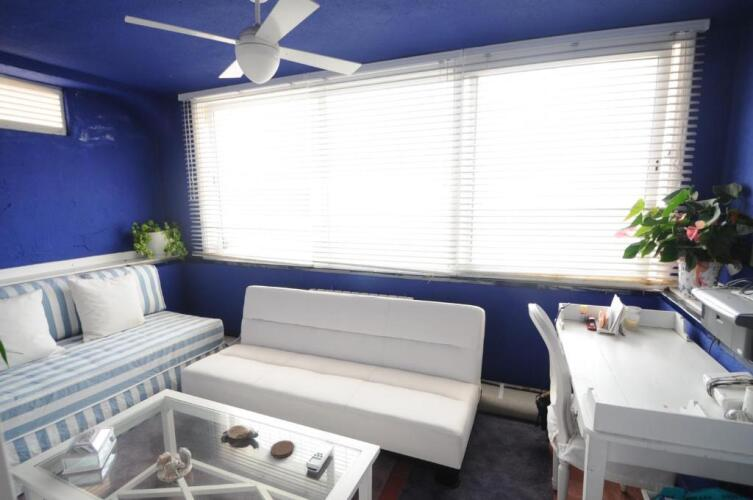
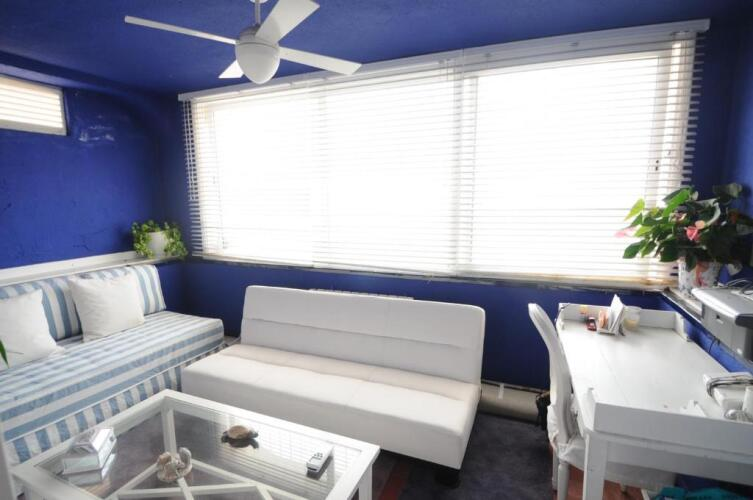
- coaster [270,439,295,459]
